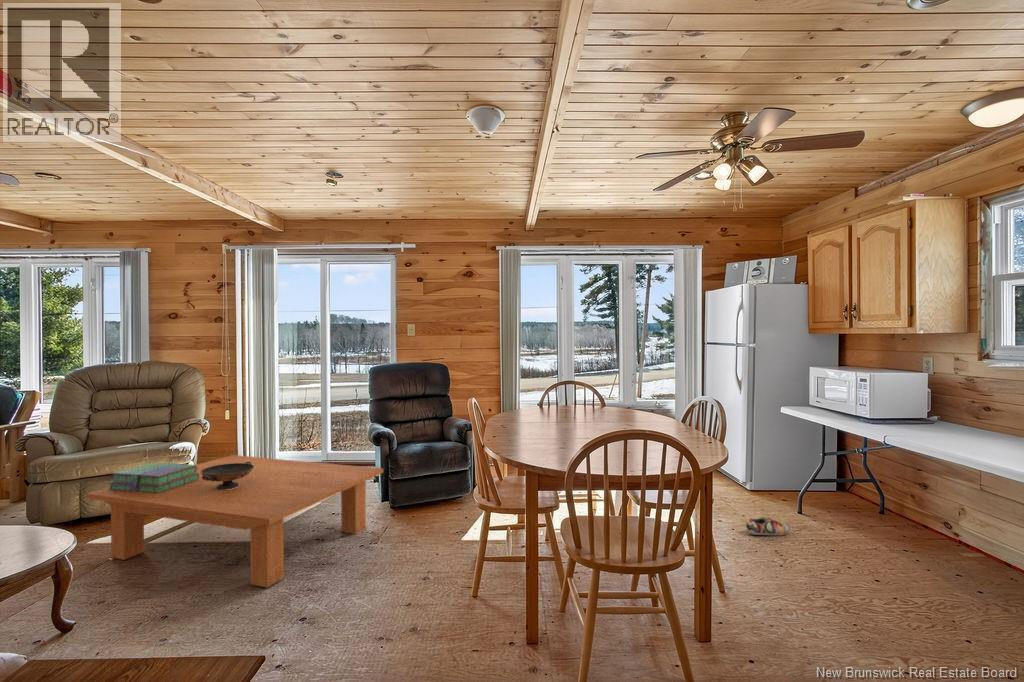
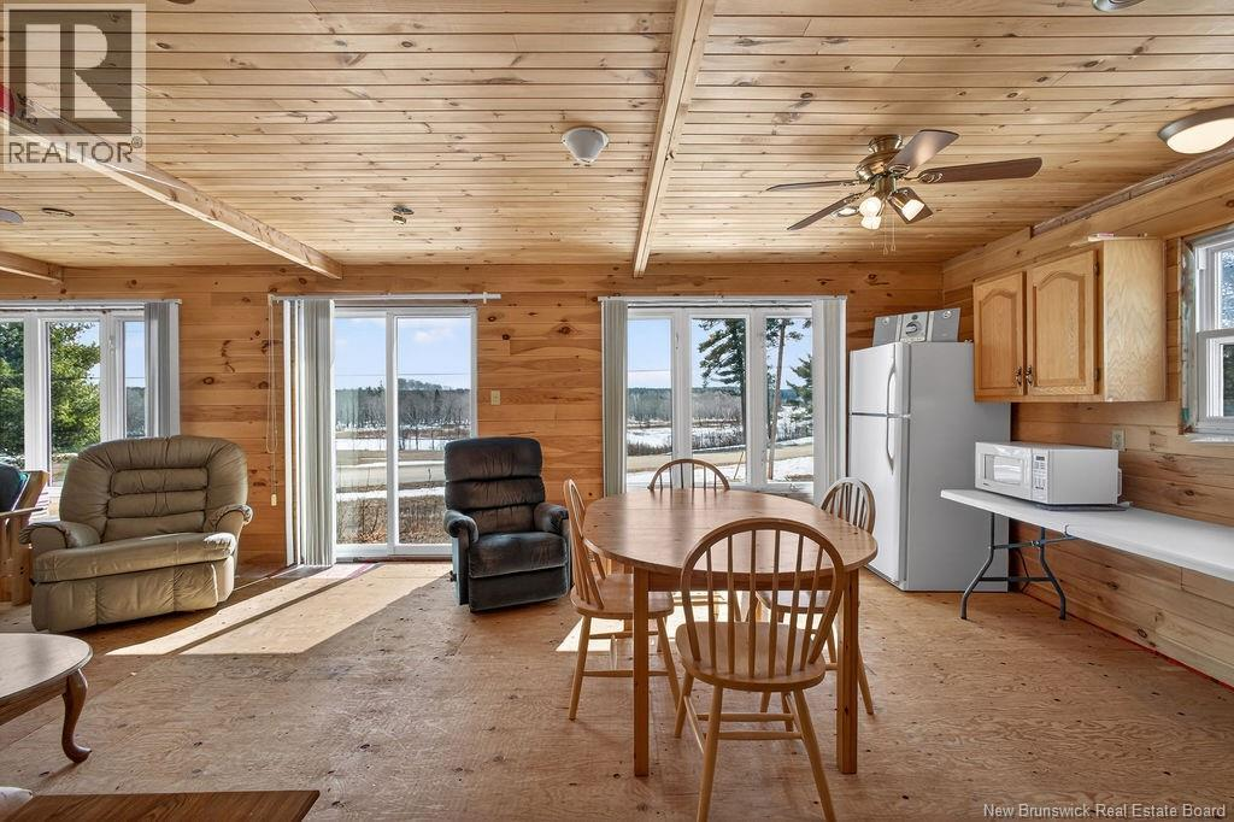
- coffee table [85,454,384,589]
- decorative bowl [200,461,254,489]
- shoe [745,516,791,536]
- stack of books [107,461,199,493]
